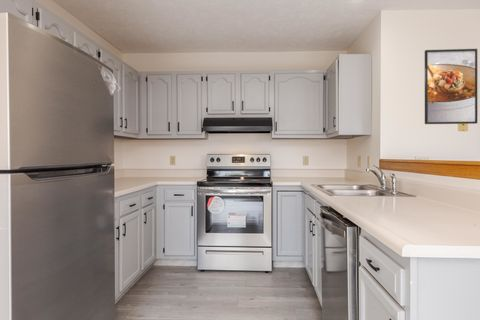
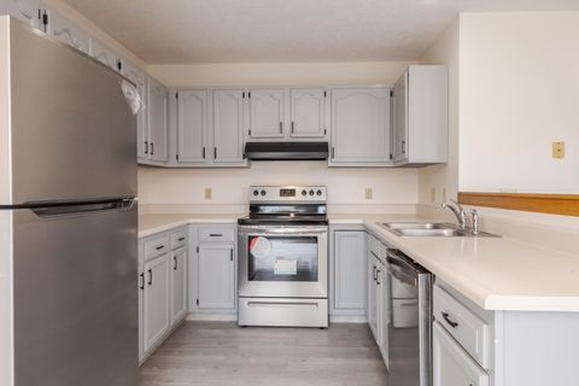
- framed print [424,48,478,125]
